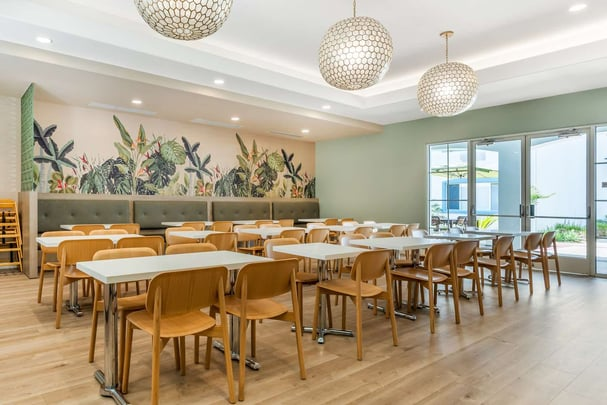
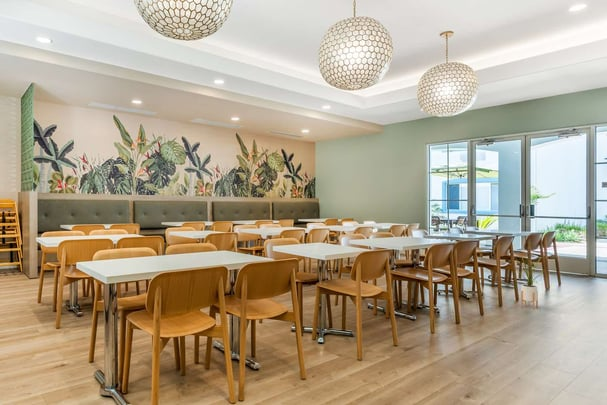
+ house plant [514,254,548,310]
